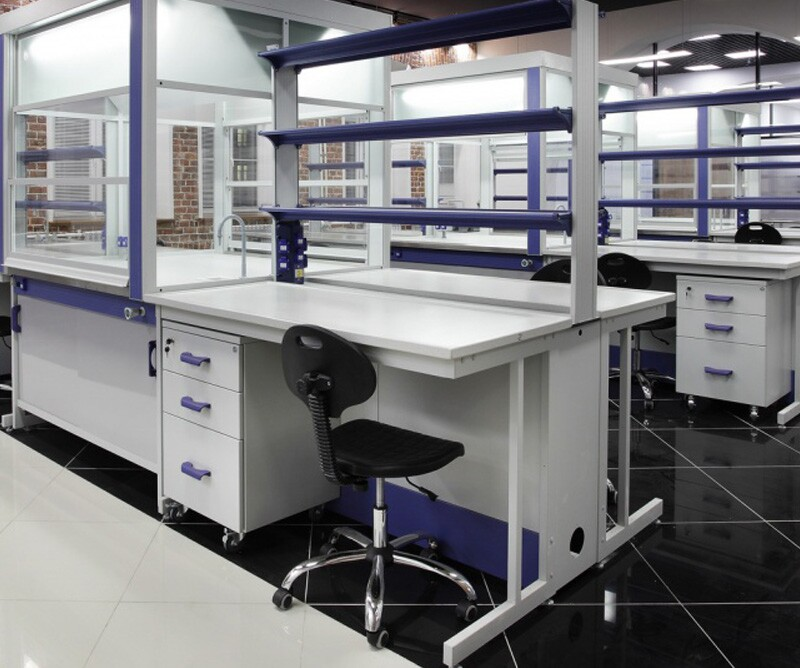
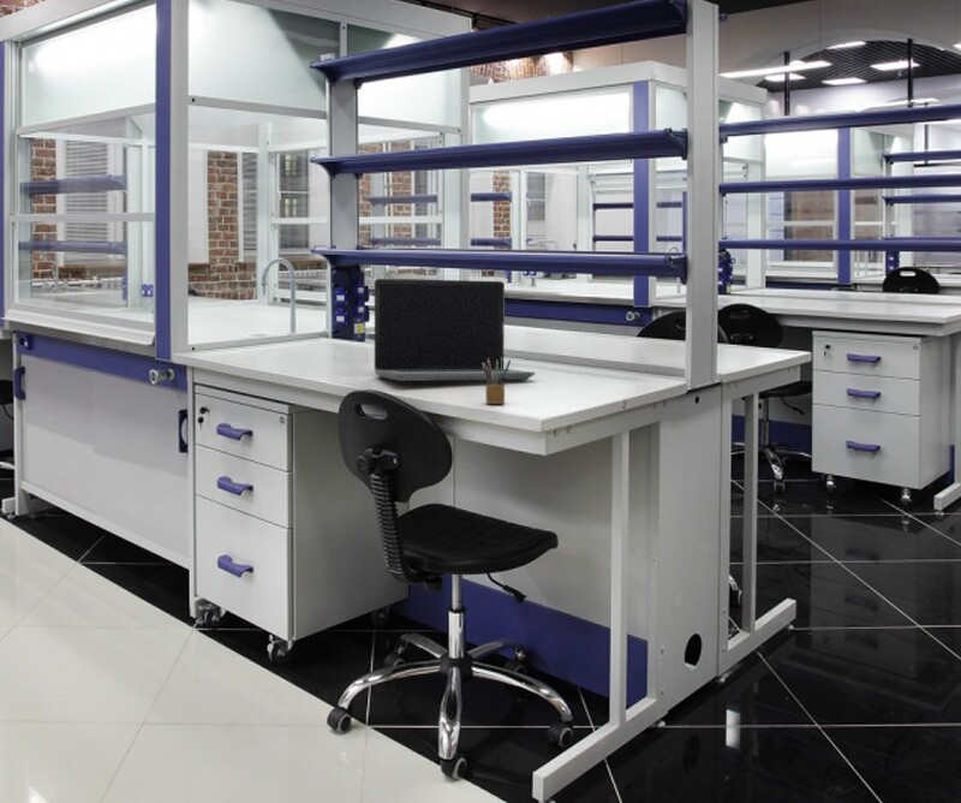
+ laptop computer [374,278,536,382]
+ pencil box [483,357,512,405]
